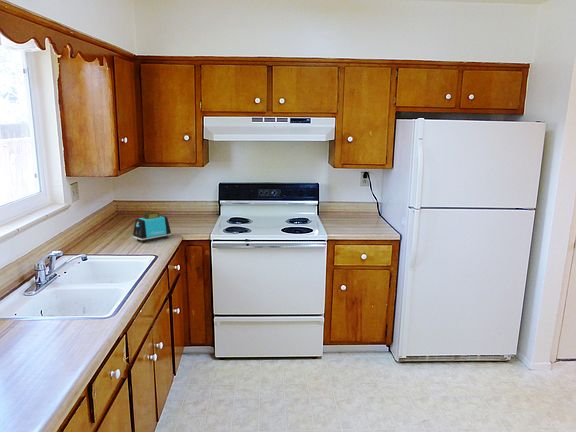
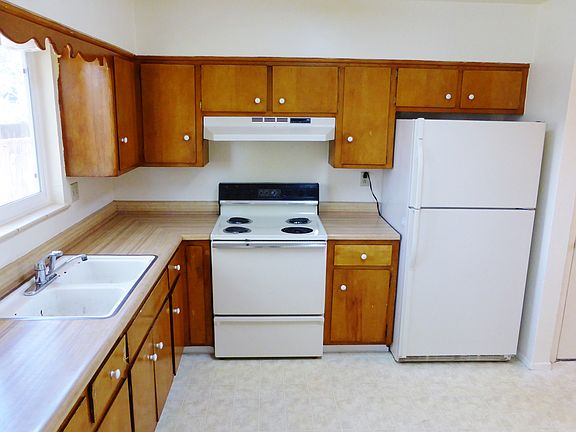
- toaster [132,211,172,243]
